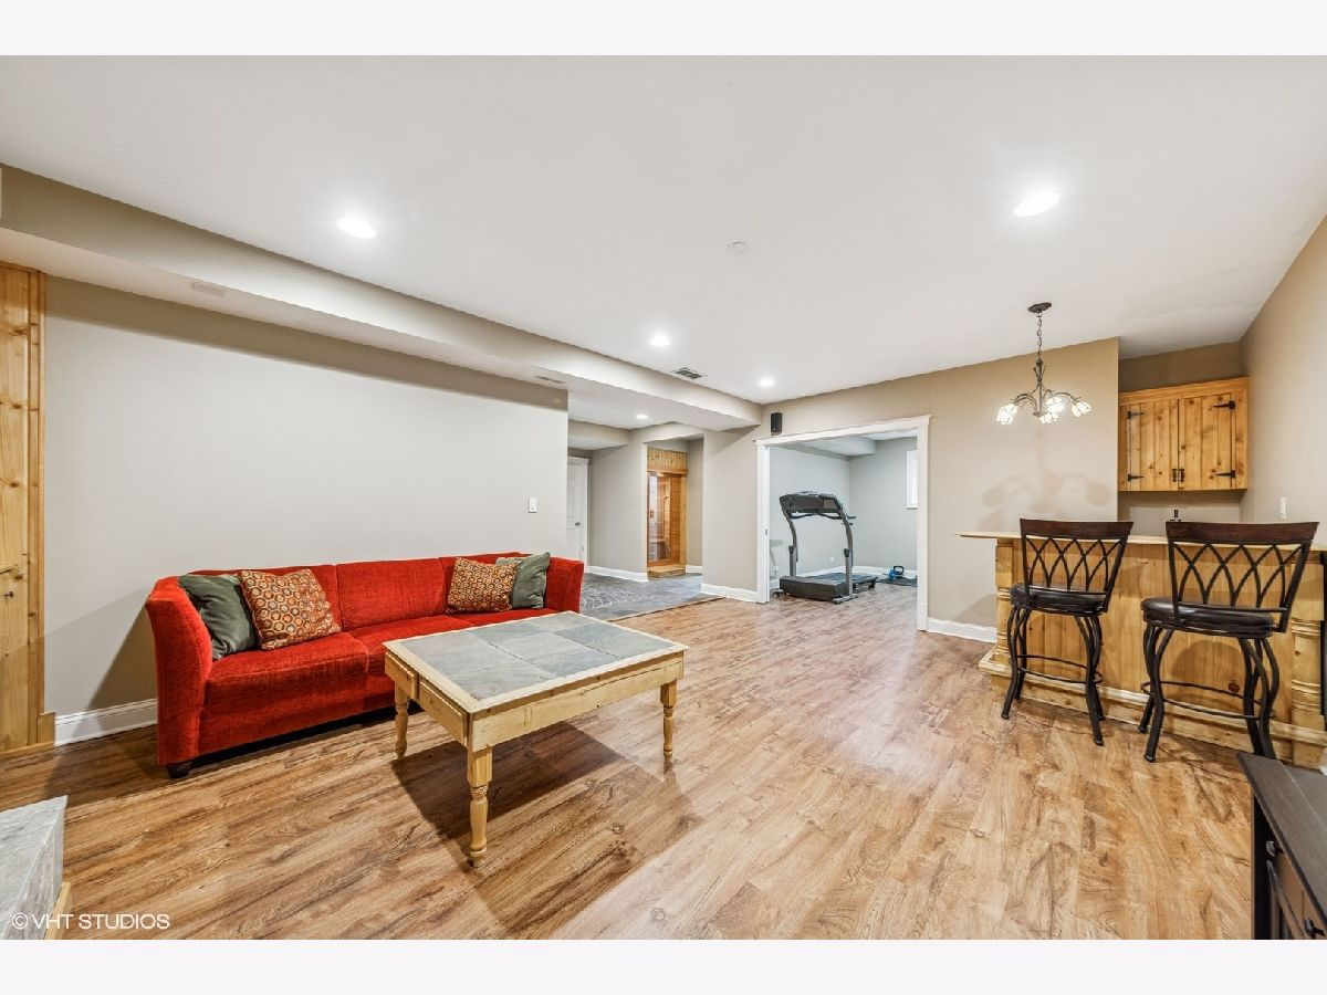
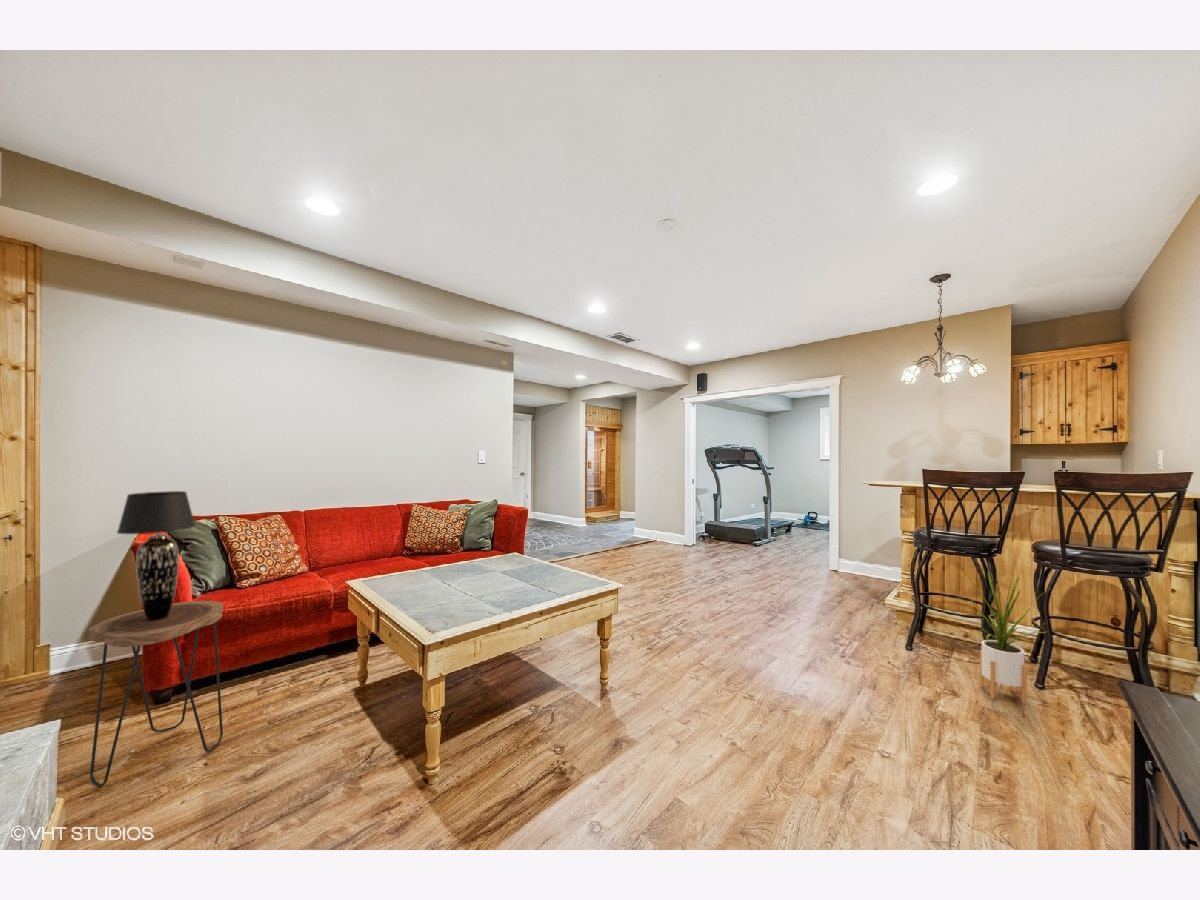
+ table lamp [116,490,197,620]
+ house plant [957,564,1050,705]
+ side table [88,600,224,788]
